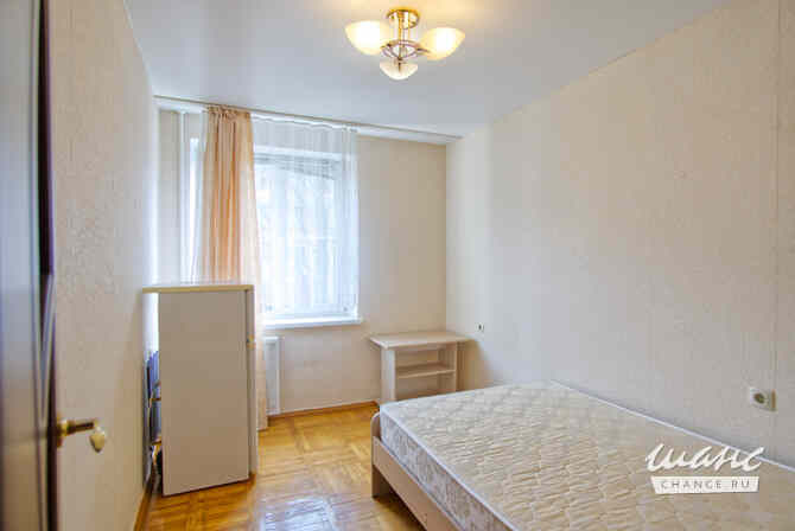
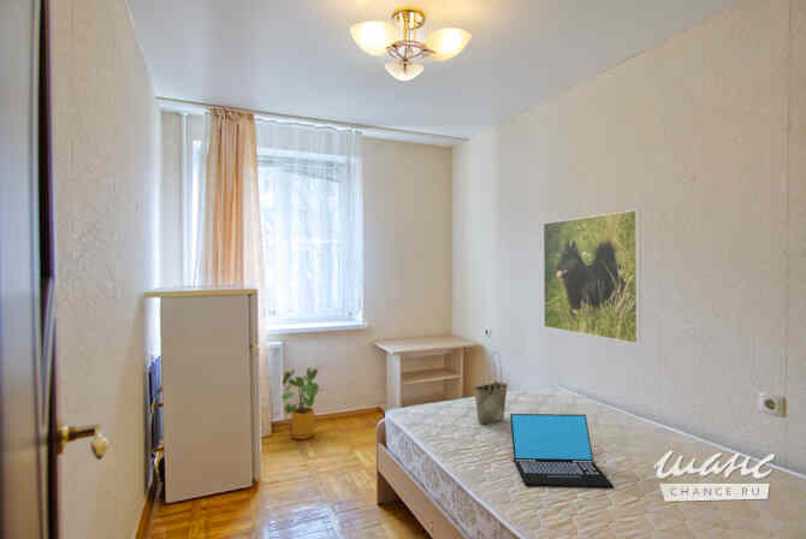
+ laptop [509,413,615,488]
+ tote bag [473,349,509,426]
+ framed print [543,209,642,344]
+ house plant [279,367,325,440]
